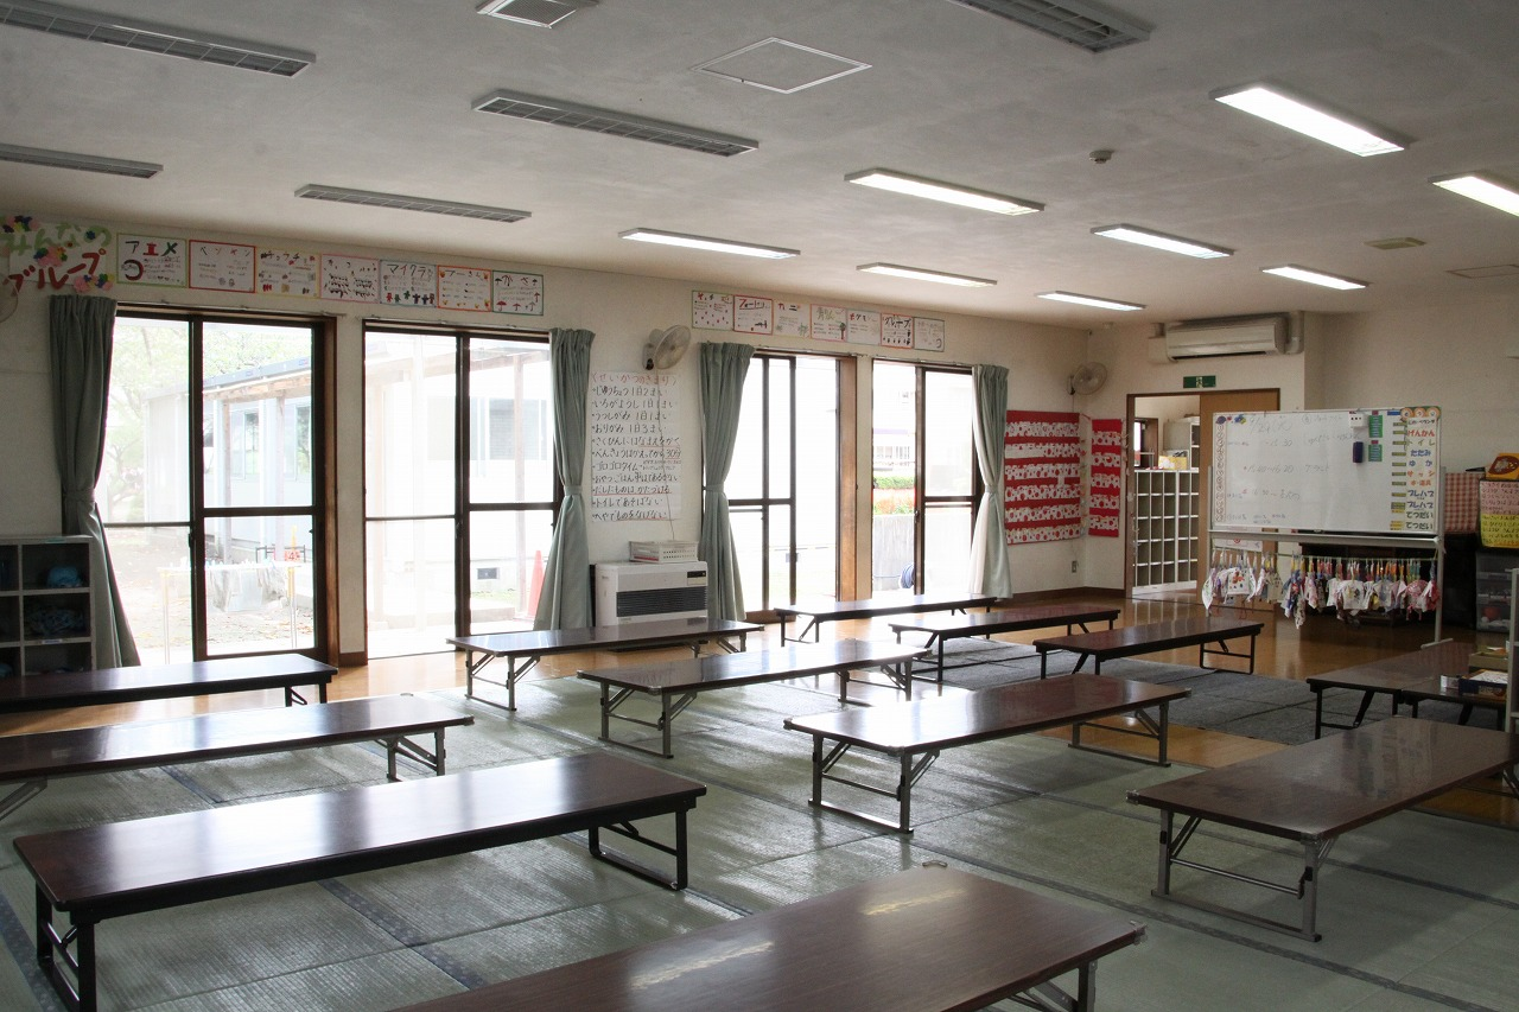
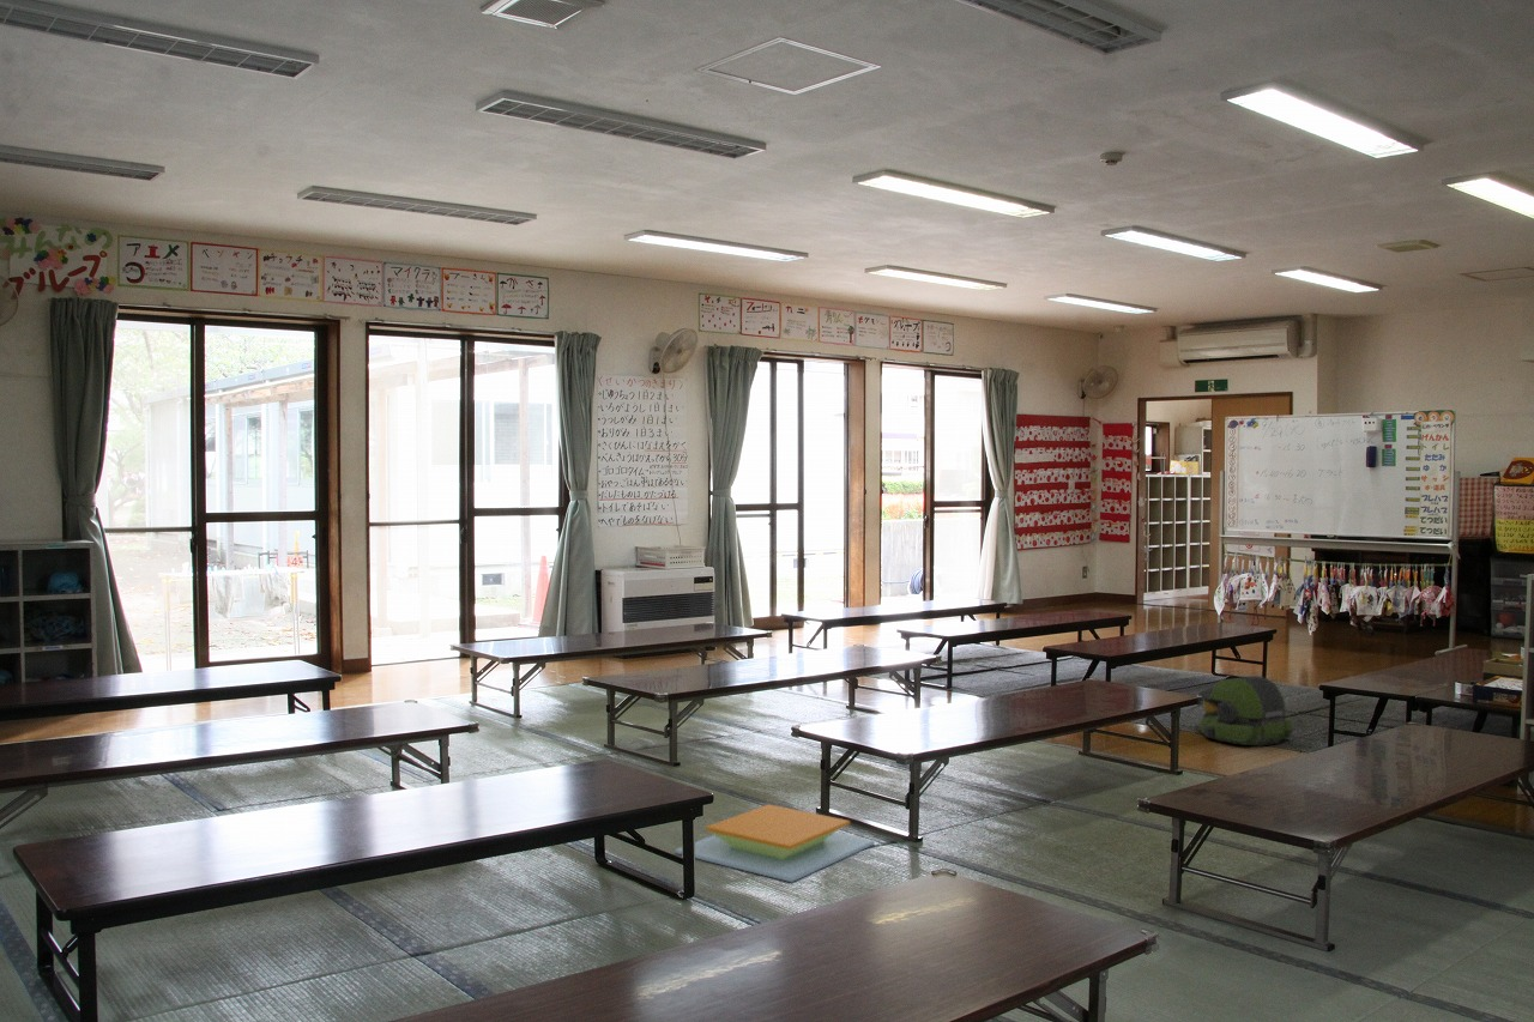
+ backpack [1197,675,1293,748]
+ cushion [675,803,876,883]
